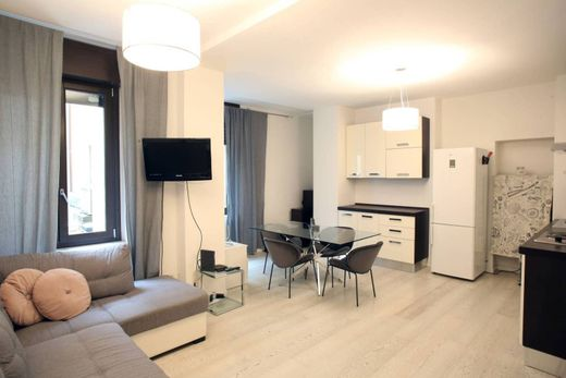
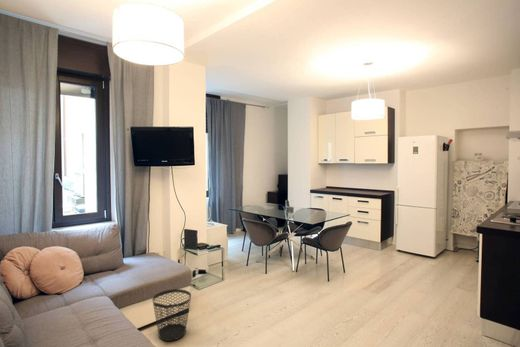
+ wastebasket [152,288,192,342]
